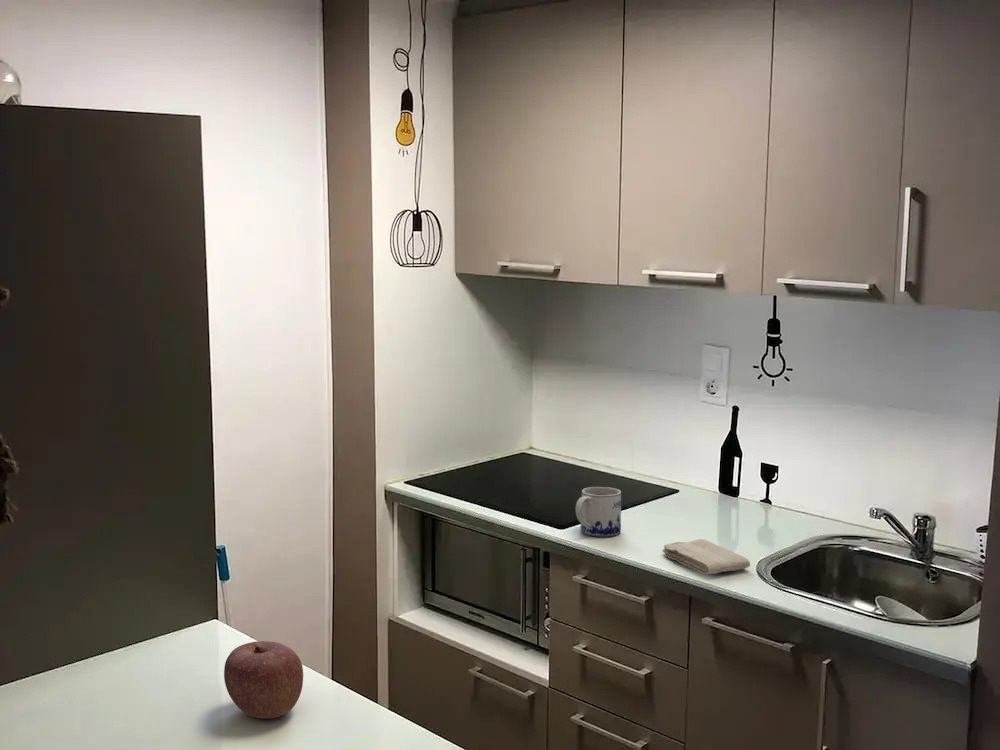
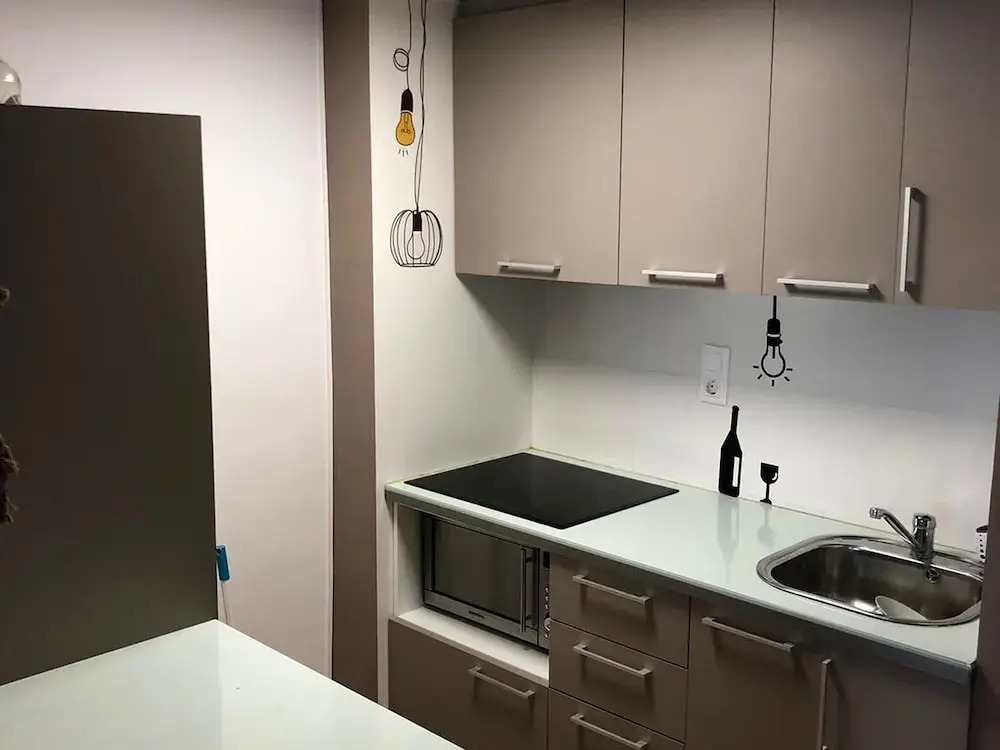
- apple [223,640,304,719]
- washcloth [661,538,751,575]
- mug [575,486,622,537]
